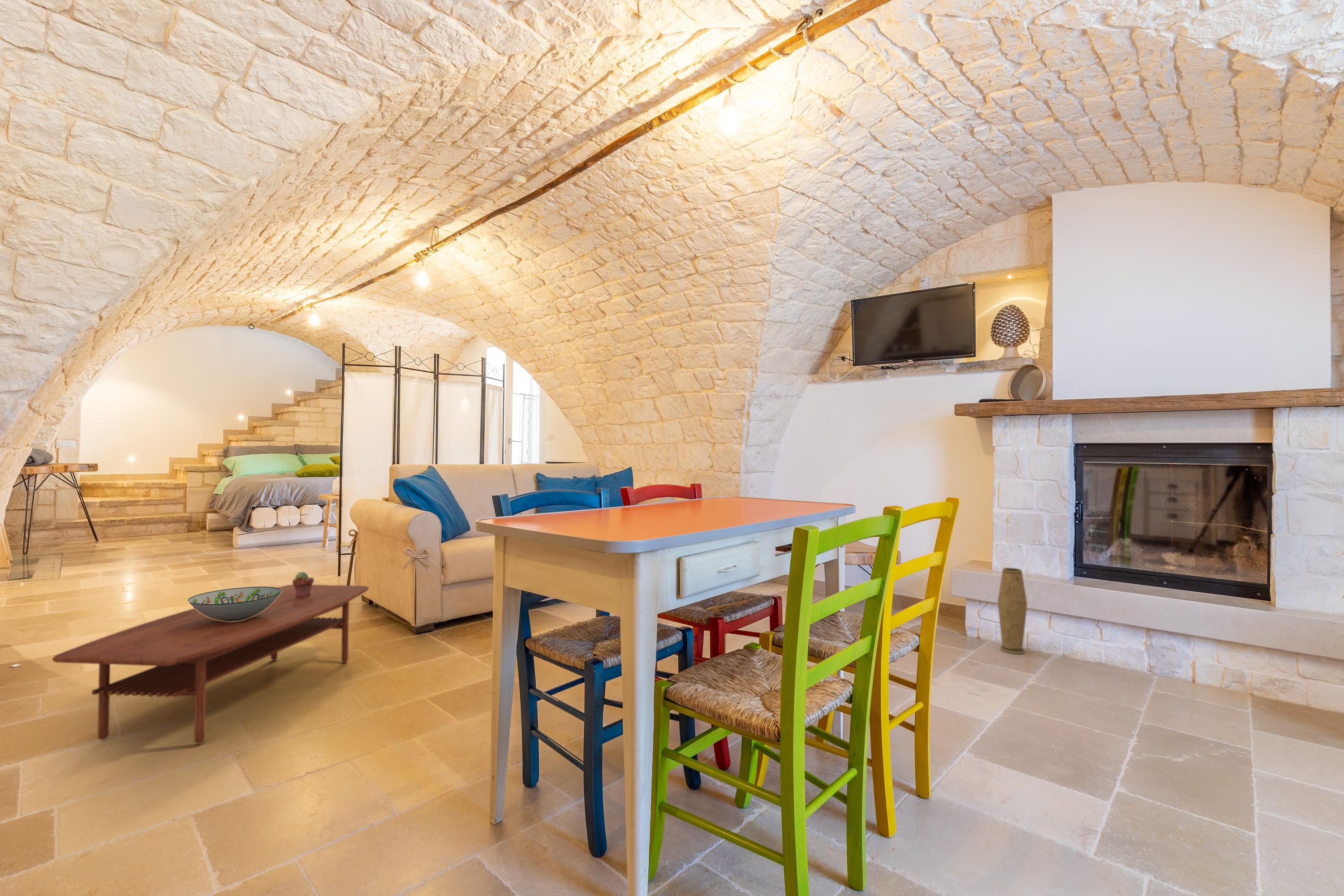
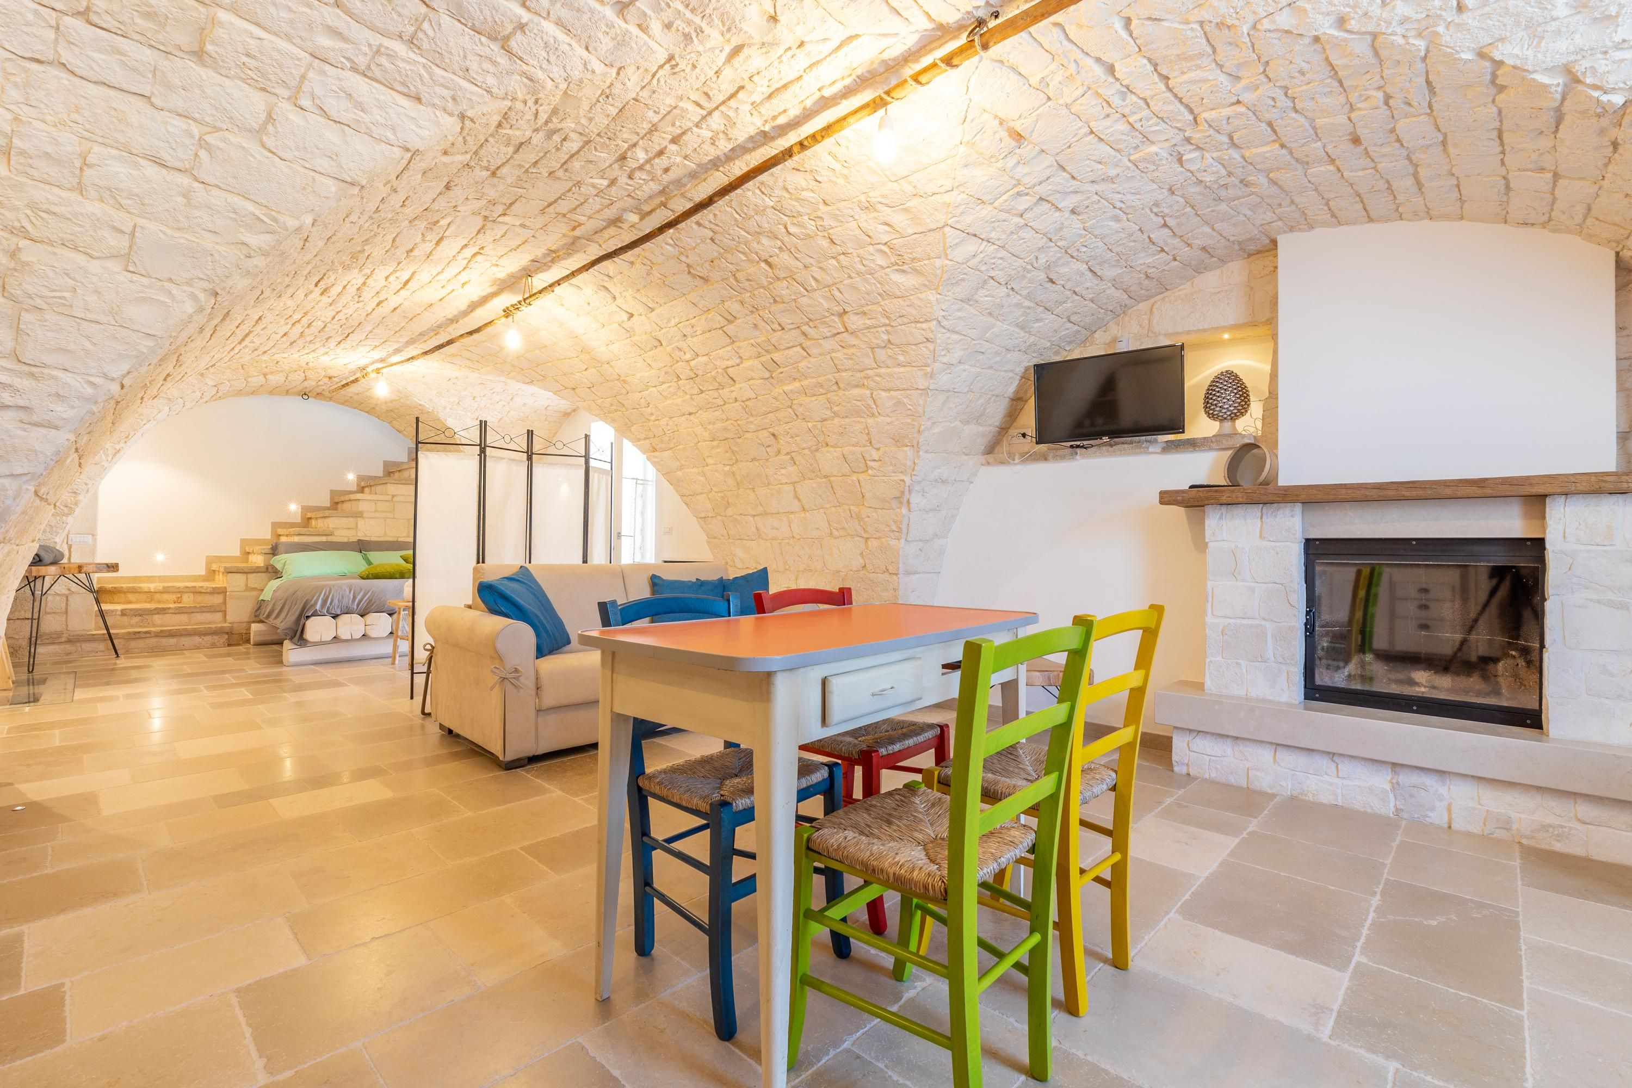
- potted succulent [292,571,314,597]
- decorative bowl [187,586,282,621]
- vase [997,567,1028,654]
- coffee table [52,584,369,745]
